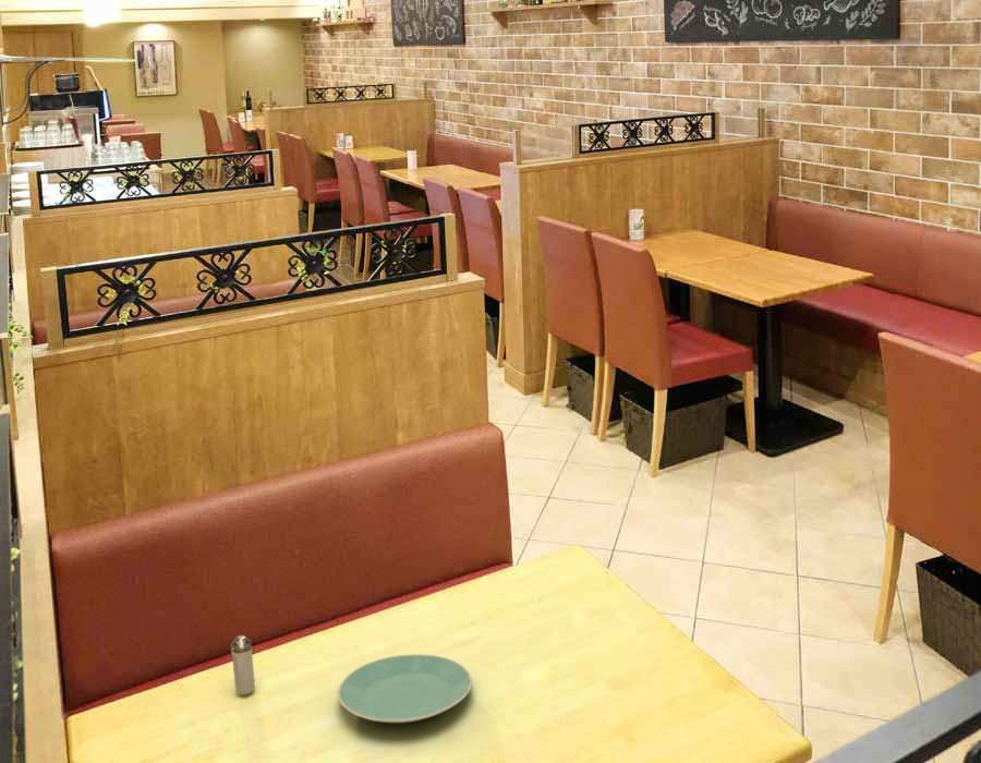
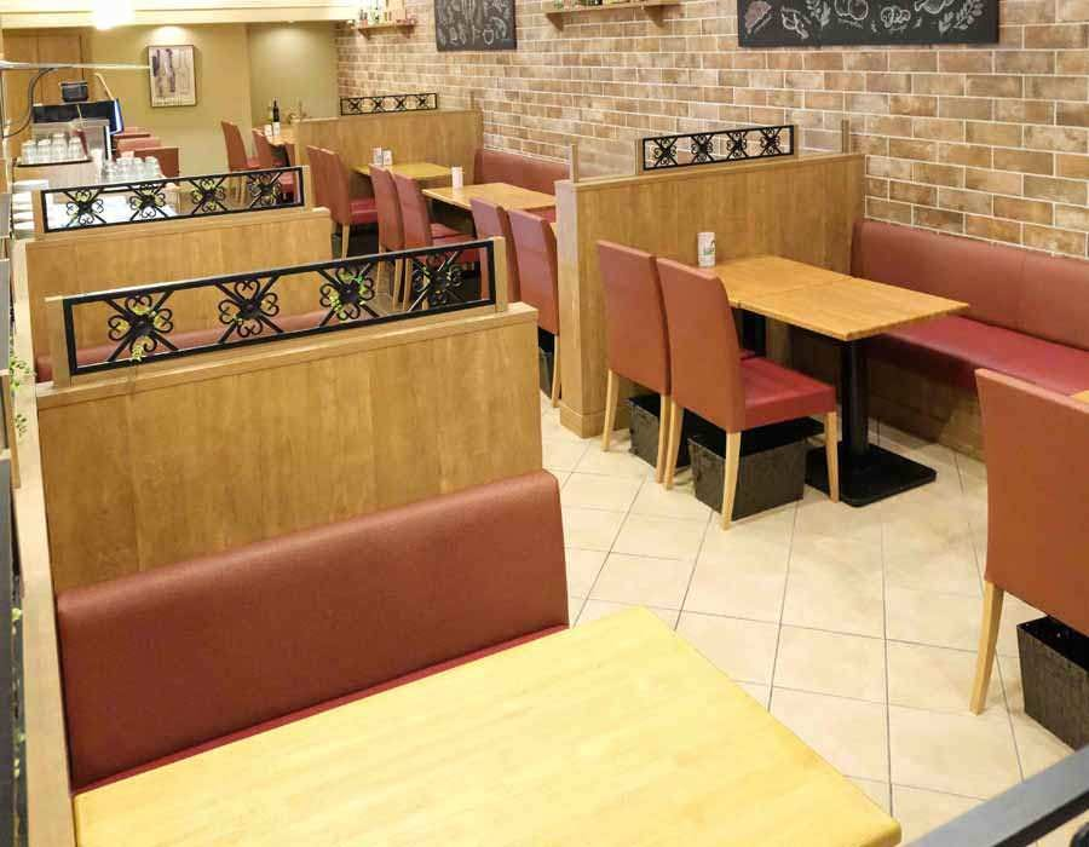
- plate [337,653,473,724]
- shaker [229,634,256,697]
